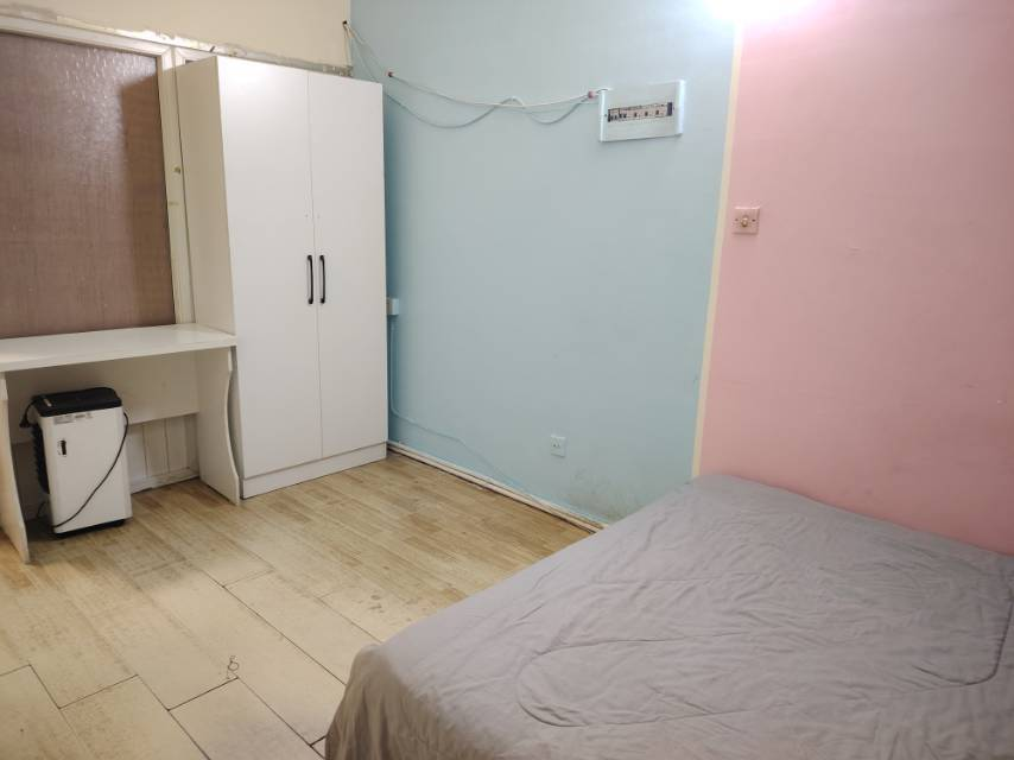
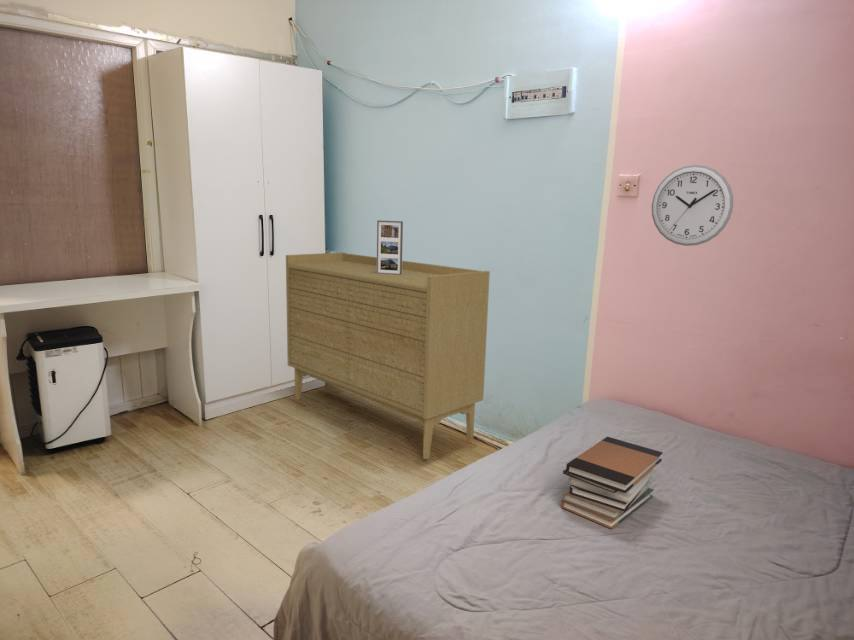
+ photo frame [376,220,404,275]
+ sideboard [285,251,491,460]
+ wall clock [651,164,734,247]
+ book stack [560,436,664,530]
